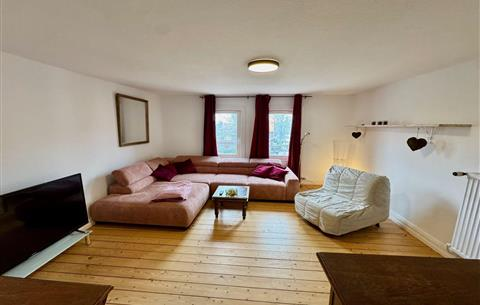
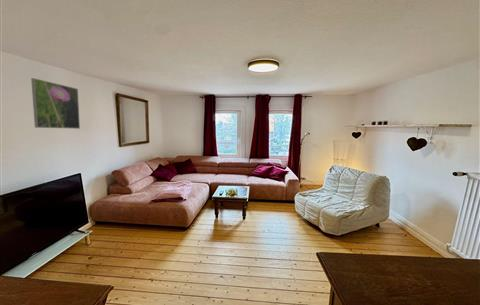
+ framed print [30,77,81,130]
